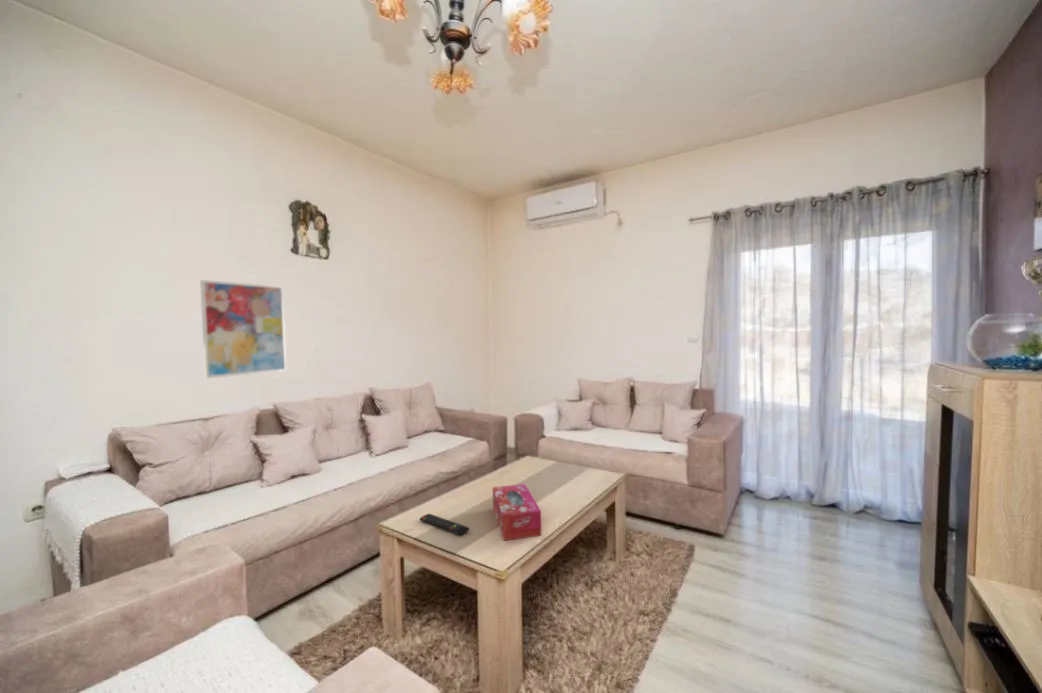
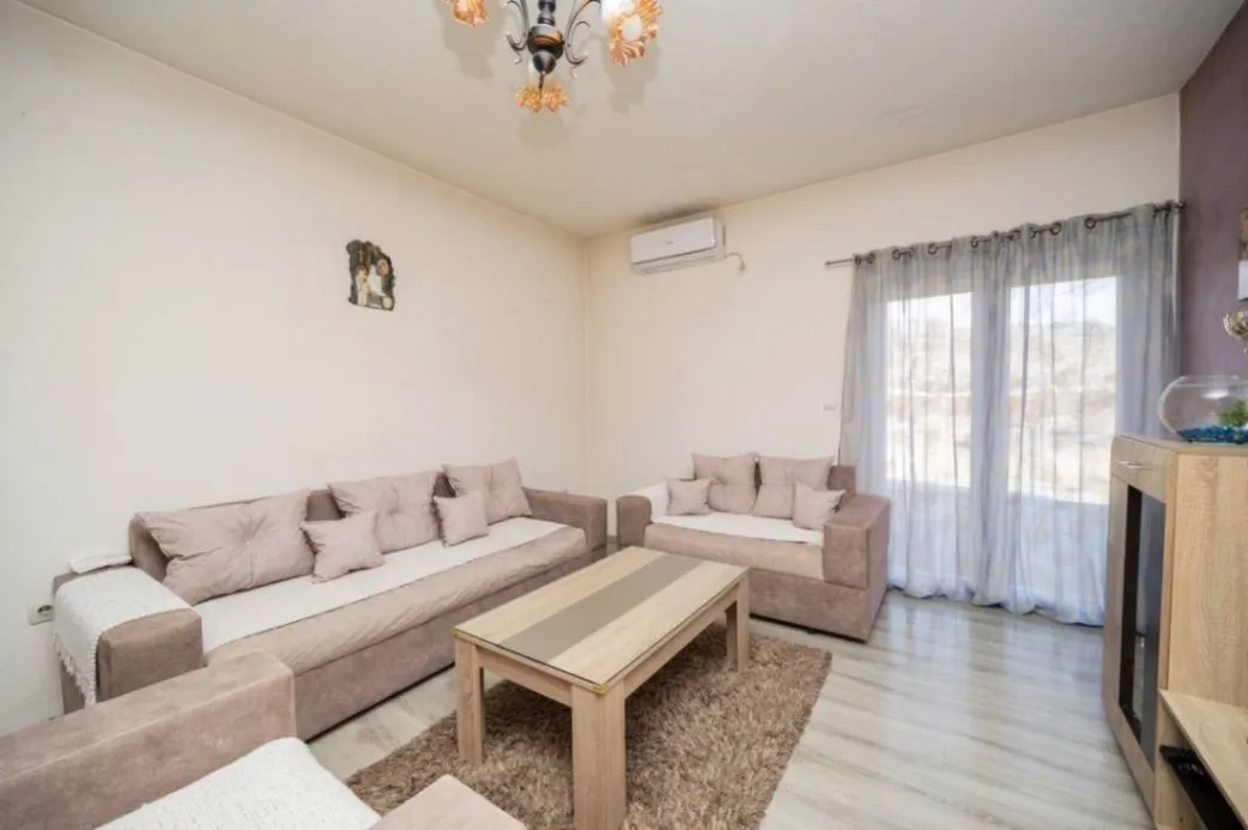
- tissue box [492,483,542,542]
- wall art [199,279,287,379]
- remote control [419,513,470,536]
